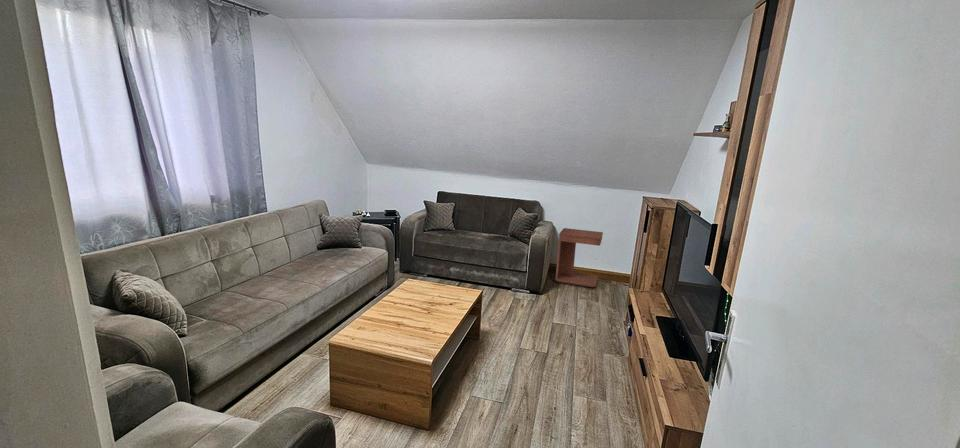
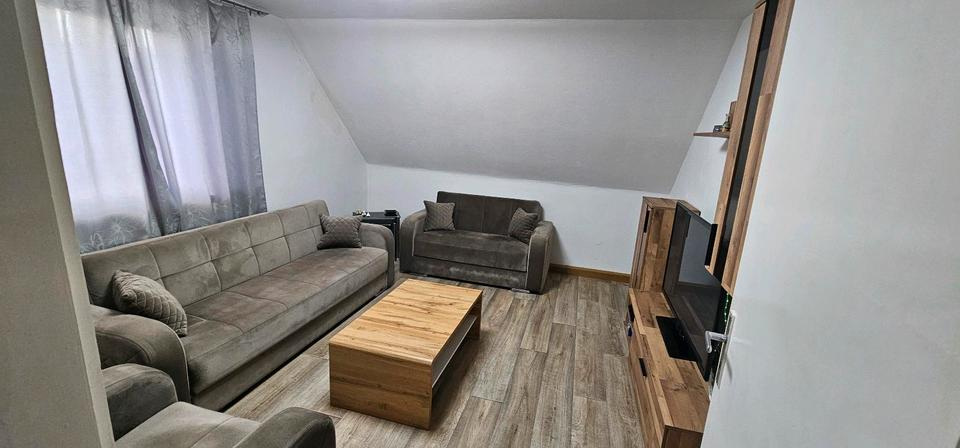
- side table [554,227,604,288]
